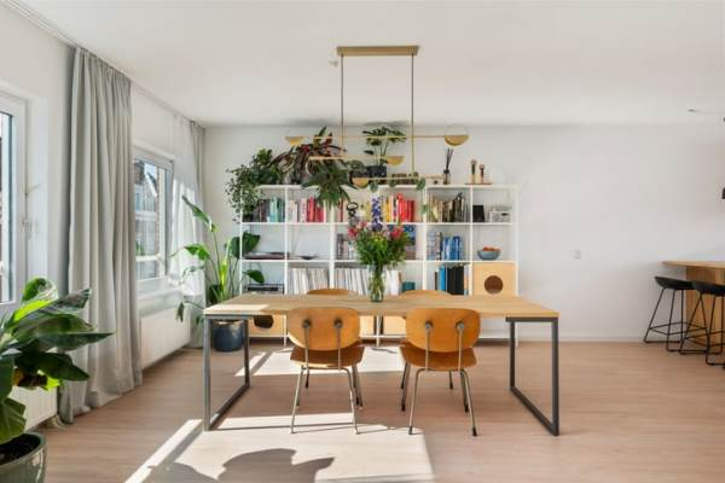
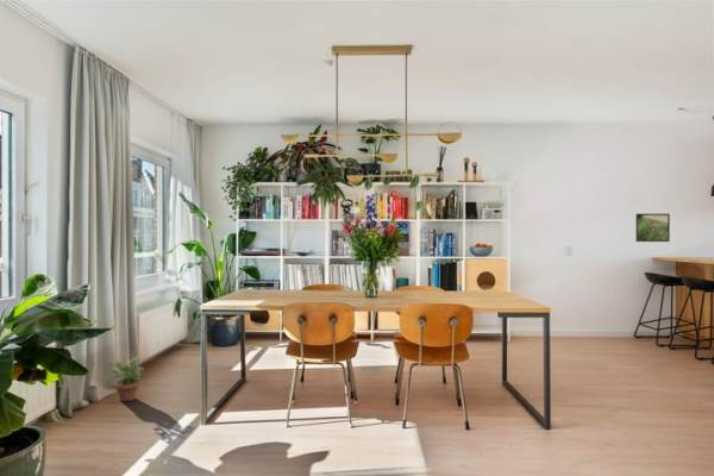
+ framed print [634,213,671,243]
+ potted plant [104,356,146,402]
